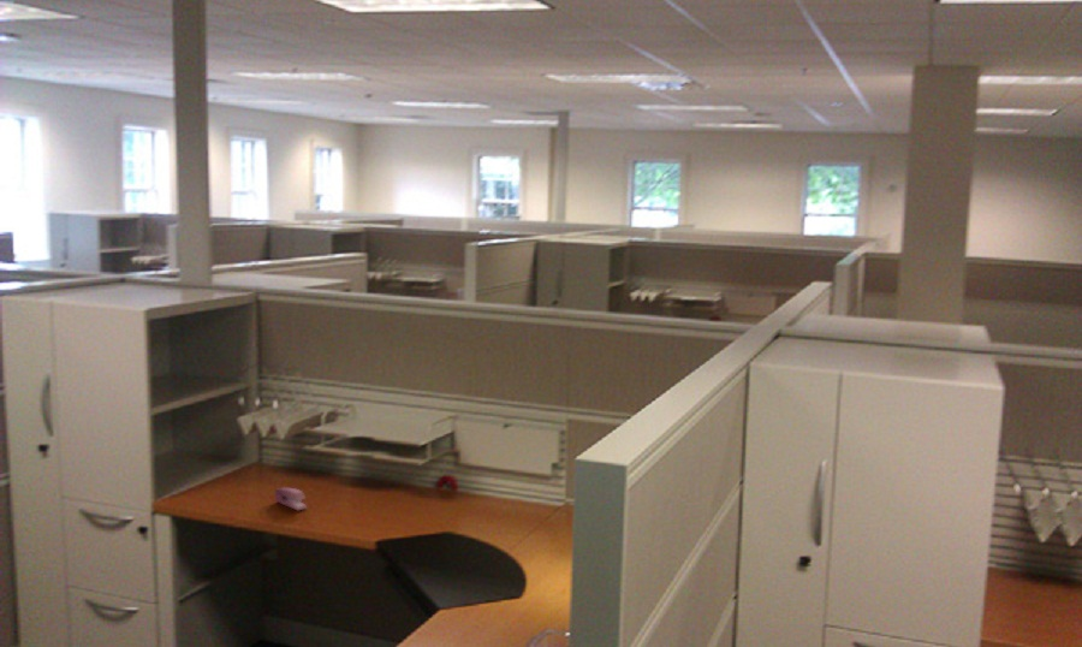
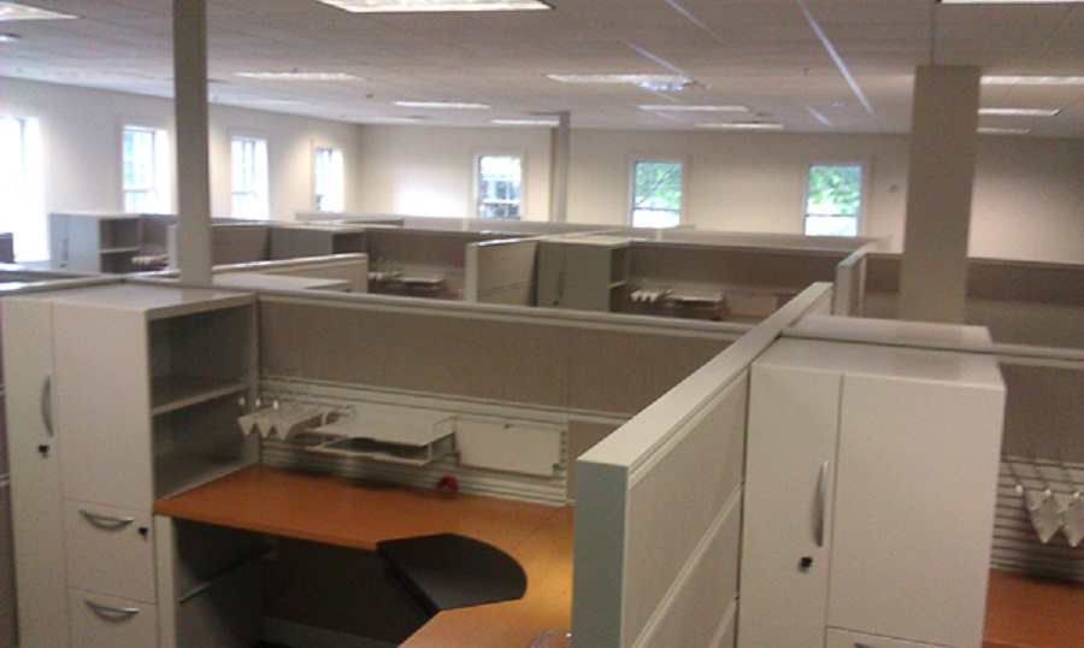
- stapler [273,487,308,511]
